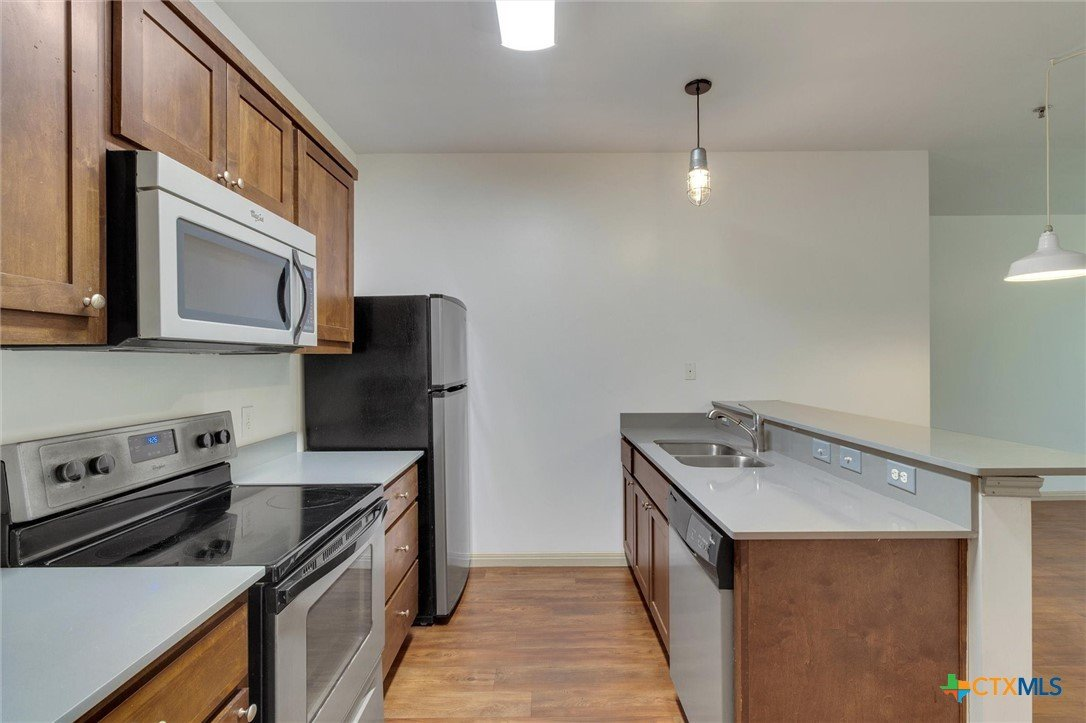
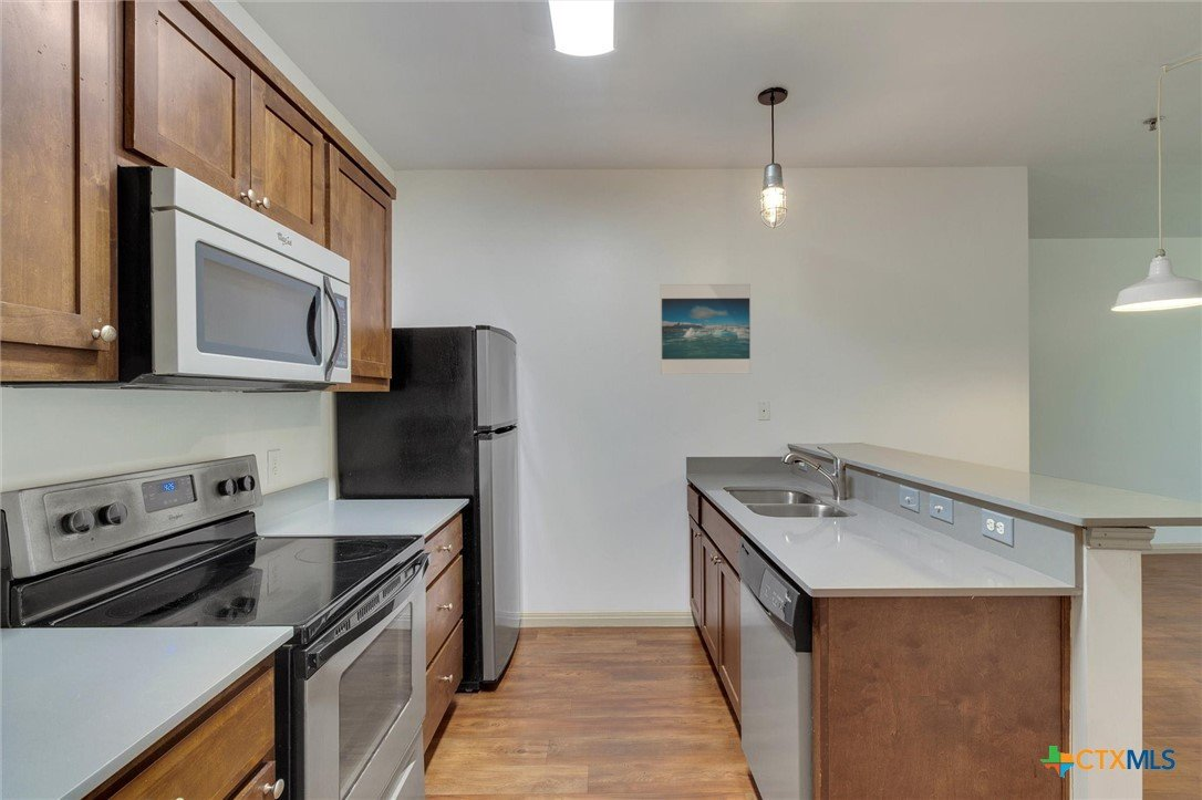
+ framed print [660,283,752,375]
